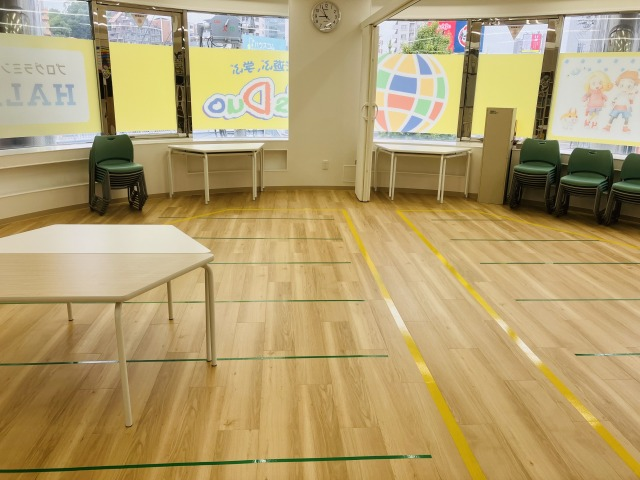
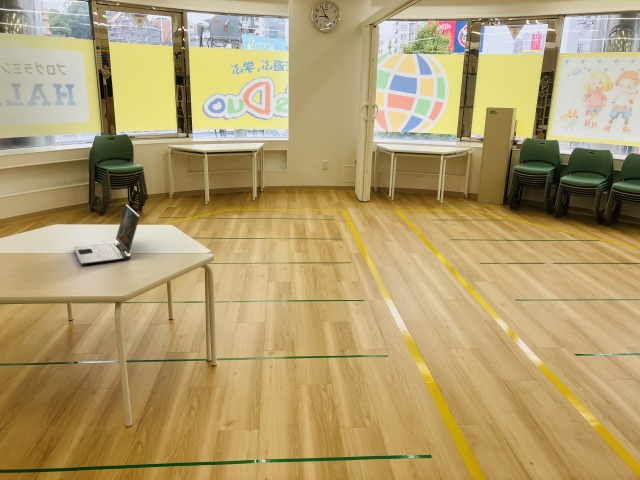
+ laptop [72,203,141,266]
